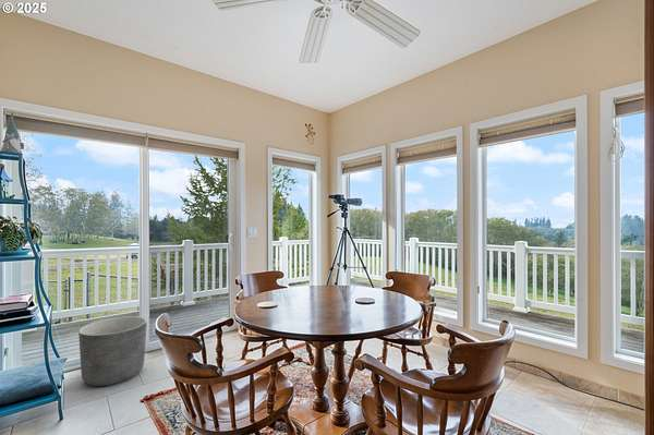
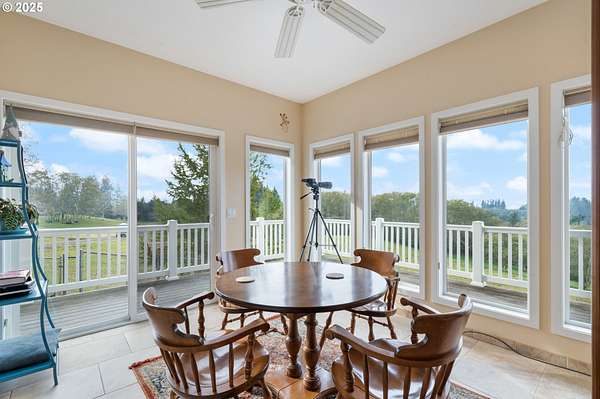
- planter [77,315,147,387]
